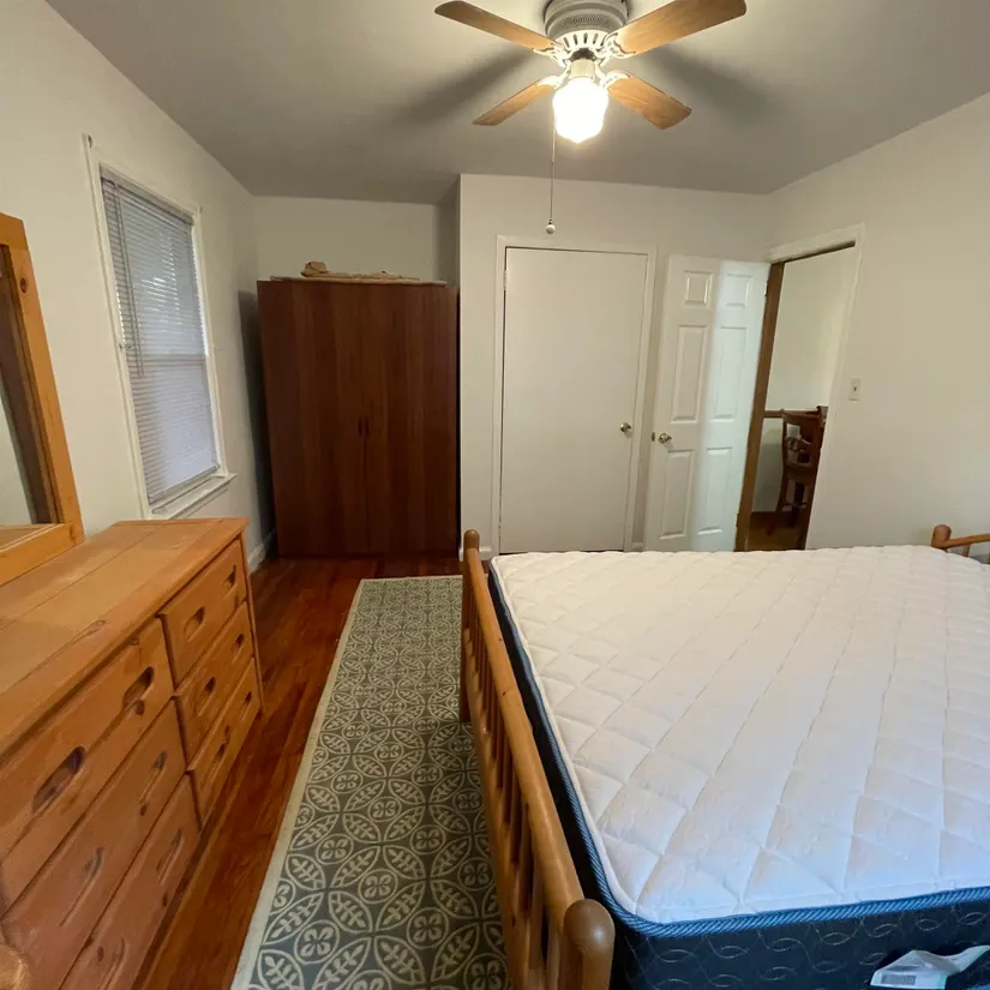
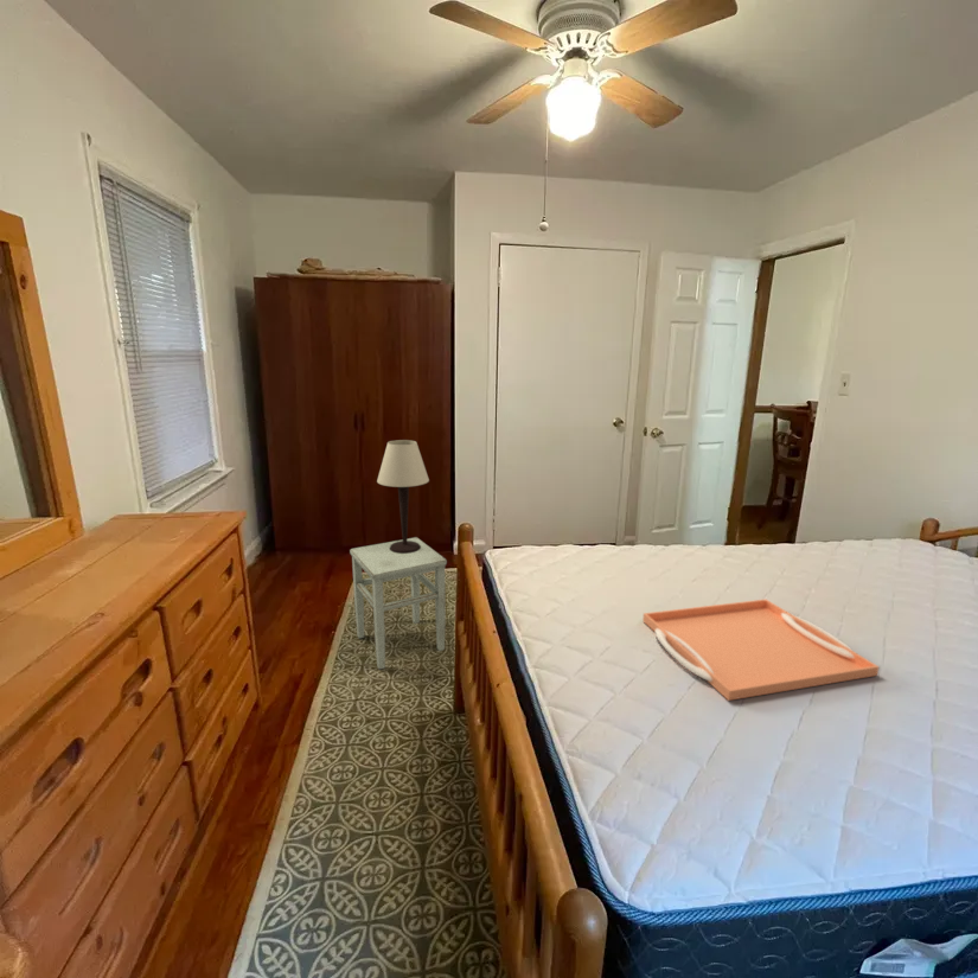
+ stool [349,536,448,670]
+ serving tray [641,599,881,702]
+ table lamp [376,439,430,554]
